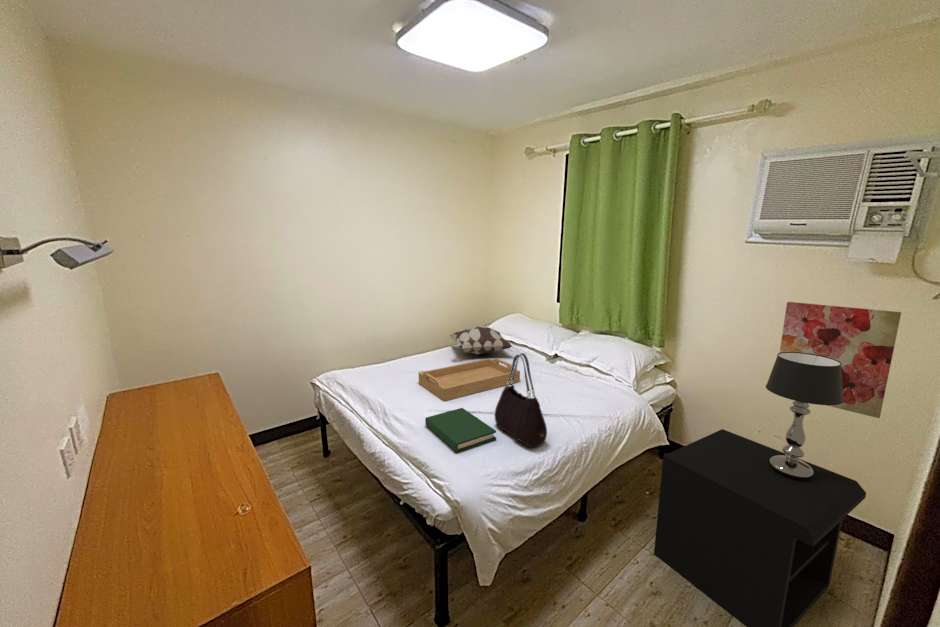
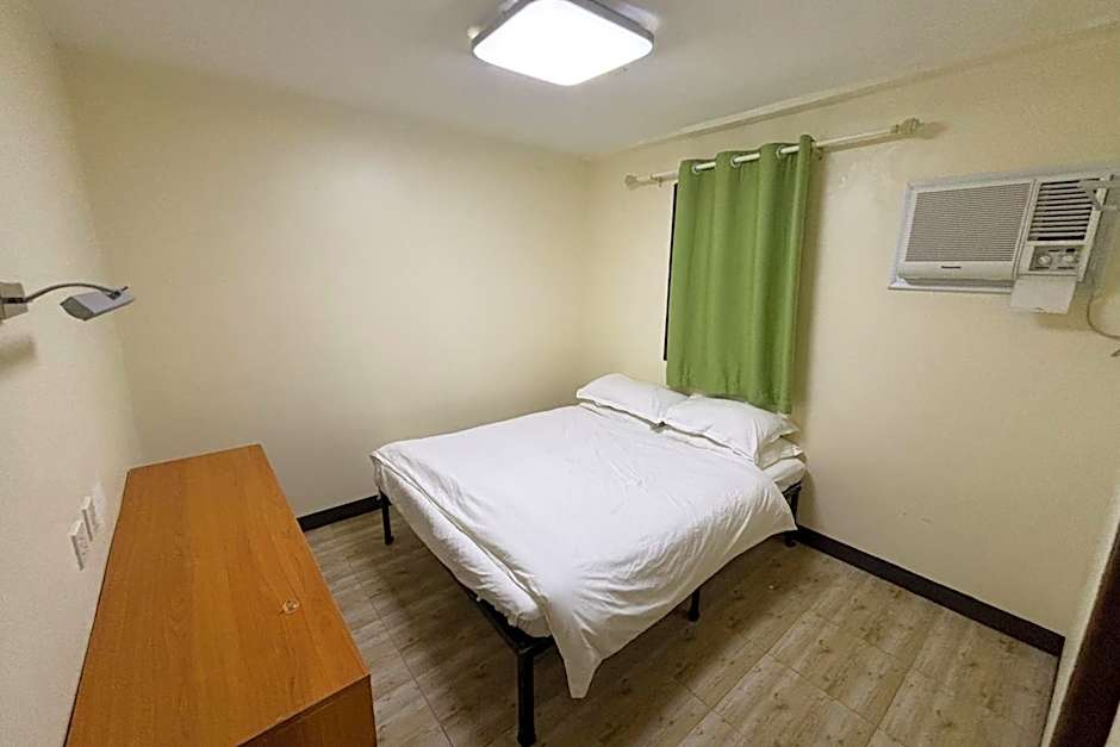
- hardback book [424,407,497,453]
- nightstand [653,428,867,627]
- handbag [494,352,548,449]
- decorative pillow [448,325,513,356]
- table lamp [765,352,844,480]
- wall art [779,301,902,419]
- serving tray [418,357,521,402]
